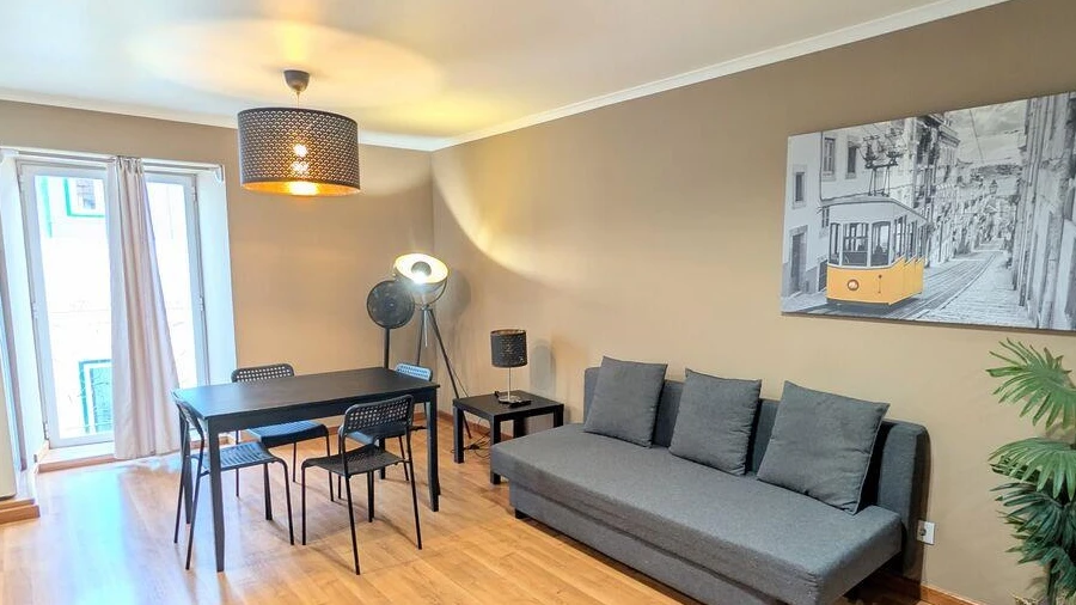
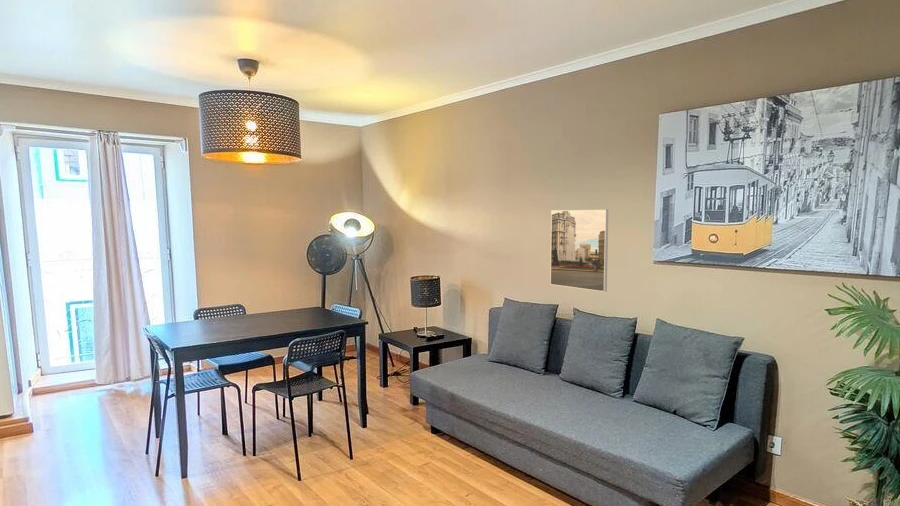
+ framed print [549,209,609,293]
